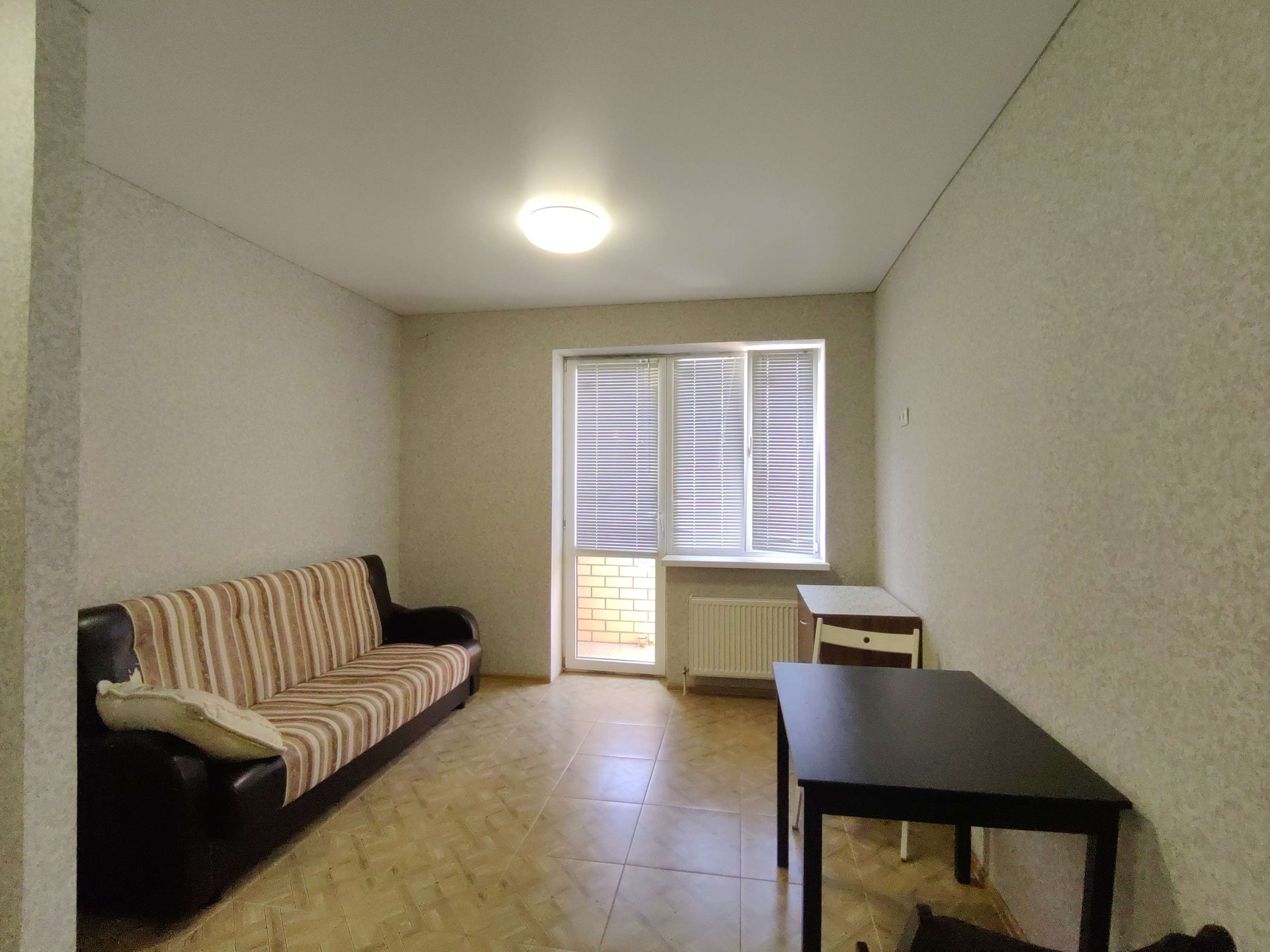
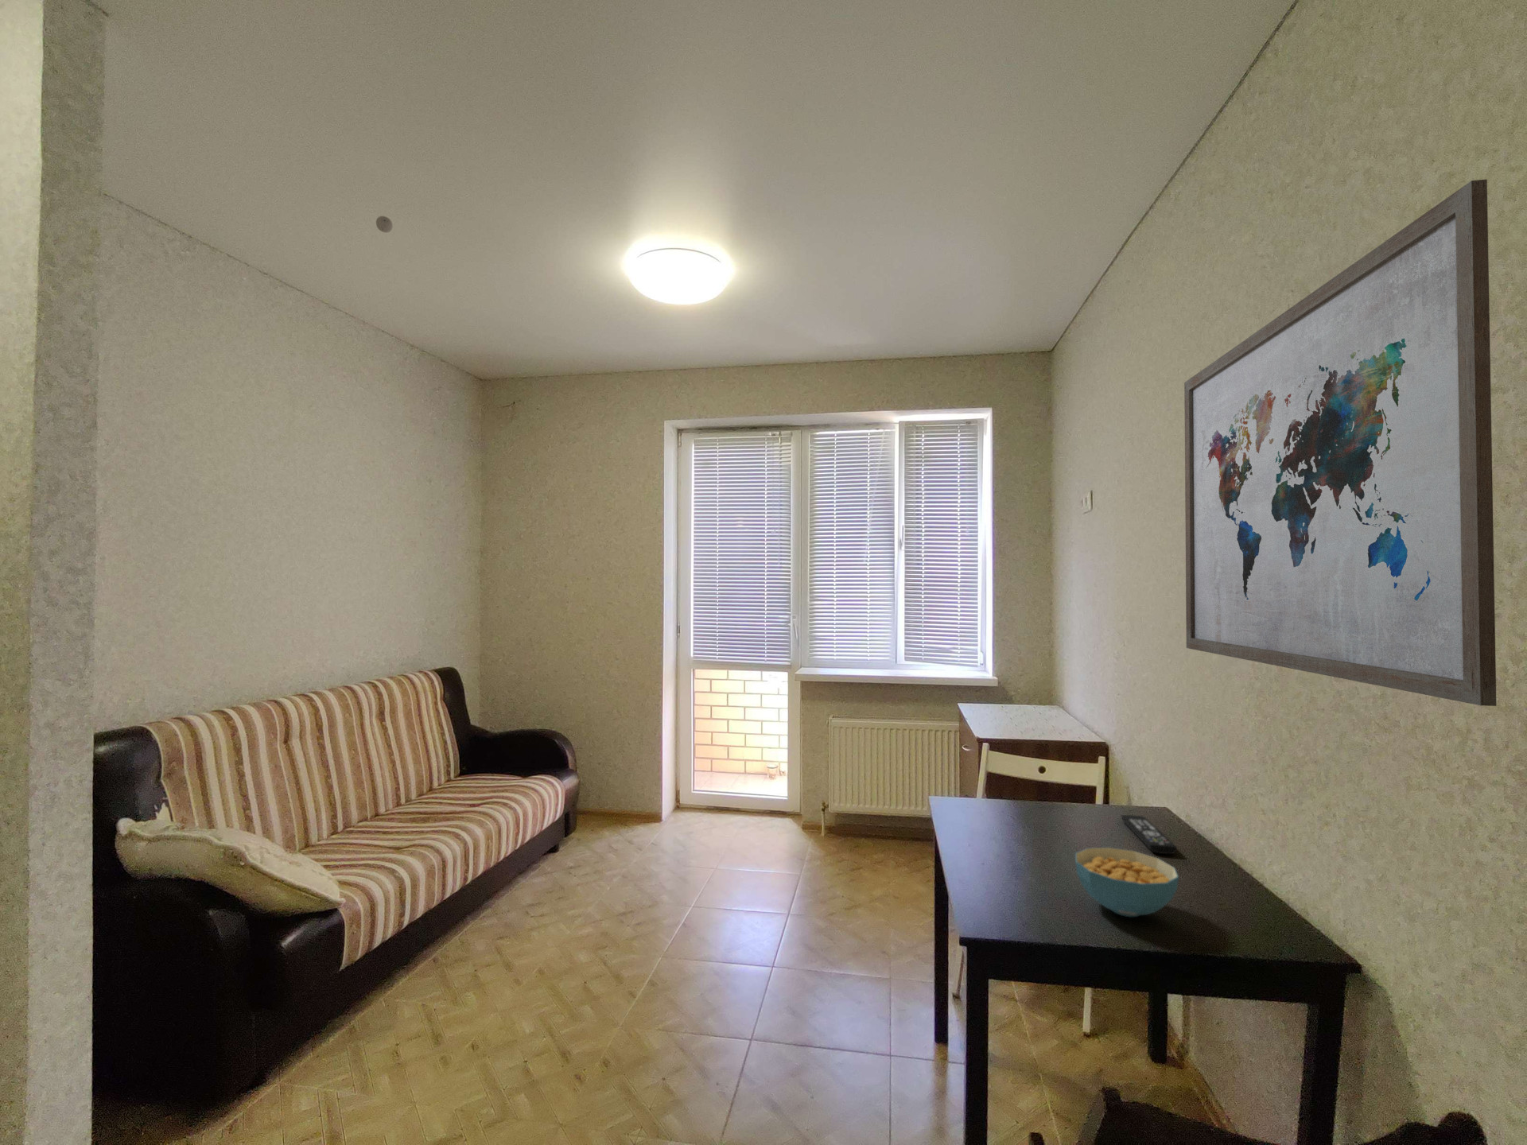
+ wall art [1183,179,1497,707]
+ remote control [1121,814,1178,855]
+ eyeball [375,215,393,233]
+ cereal bowl [1075,847,1180,918]
